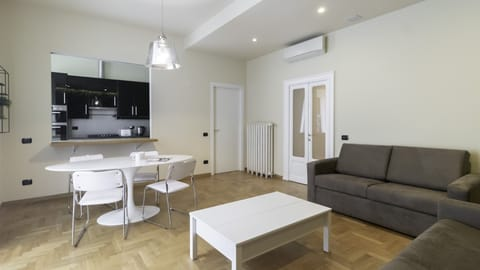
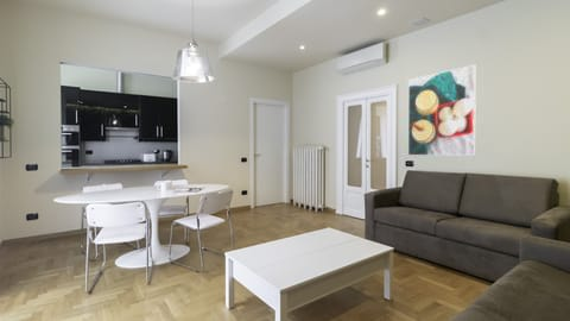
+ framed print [407,64,477,157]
